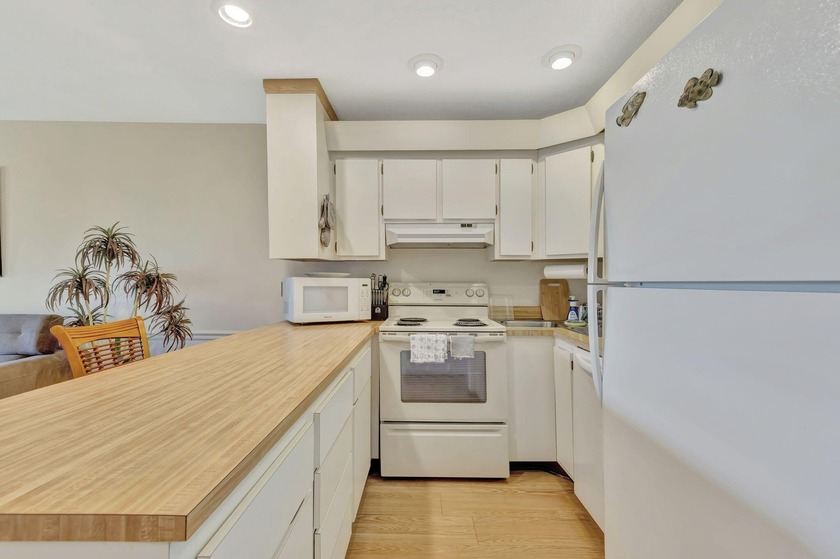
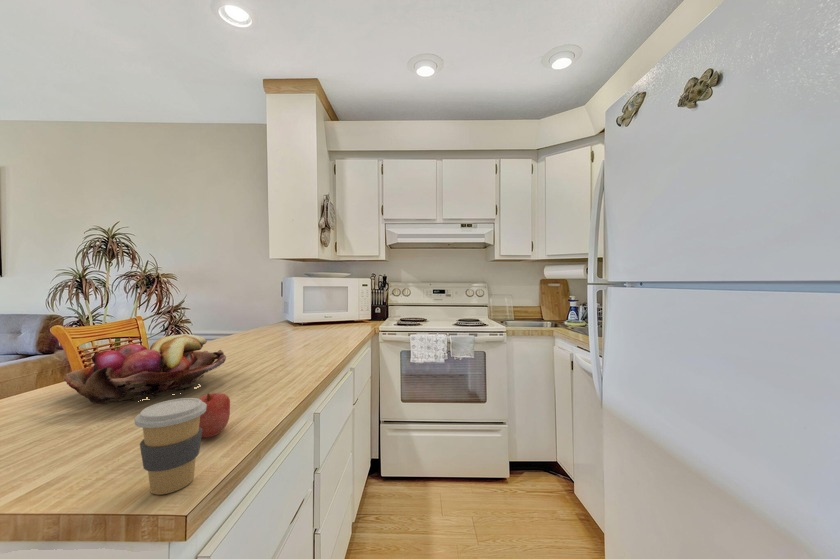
+ coffee cup [134,397,207,495]
+ apple [198,392,231,439]
+ fruit basket [63,333,227,404]
